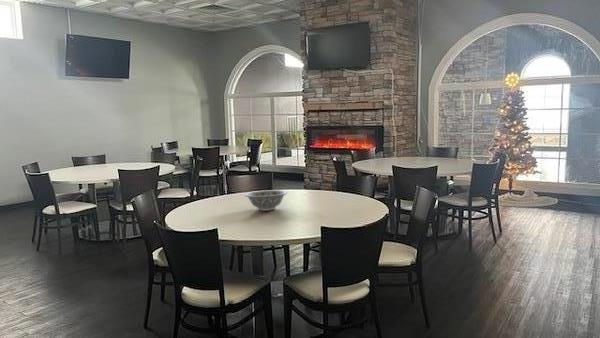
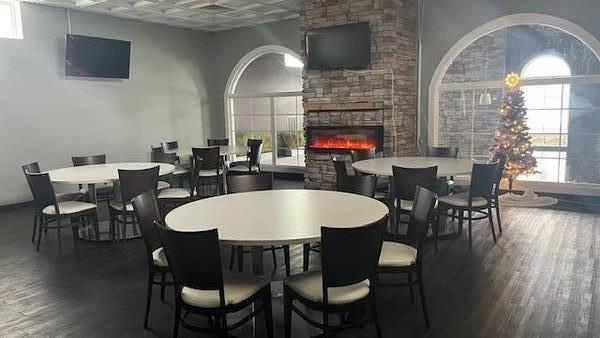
- decorative bowl [244,189,288,212]
